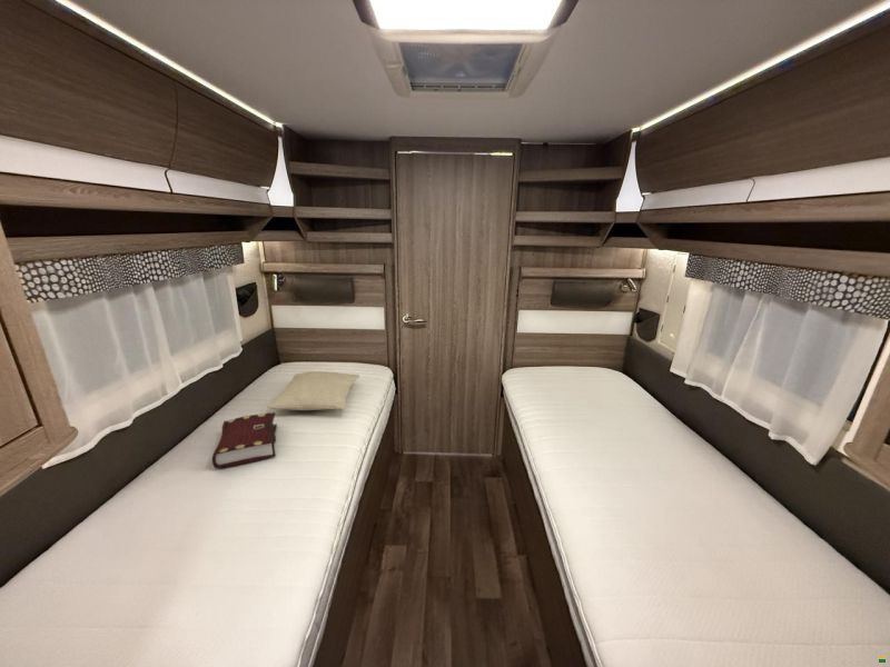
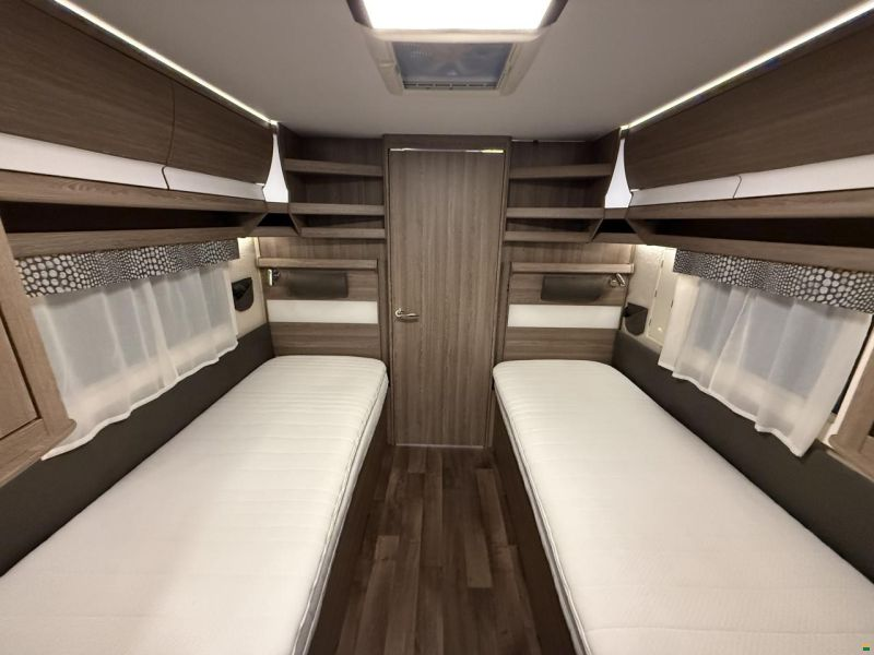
- pillow [266,370,360,411]
- book [211,411,278,470]
